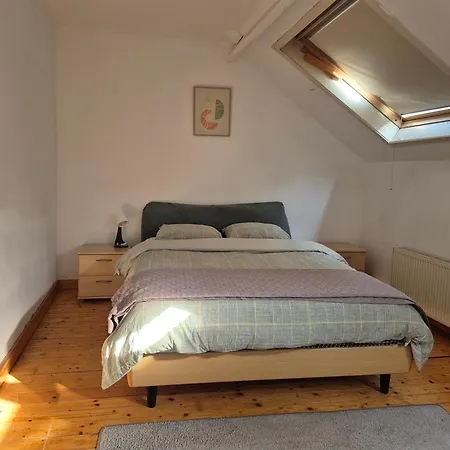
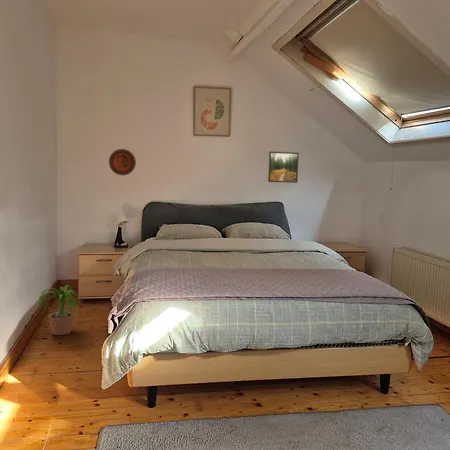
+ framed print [267,150,300,184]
+ decorative plate [108,148,137,176]
+ potted plant [31,284,81,336]
